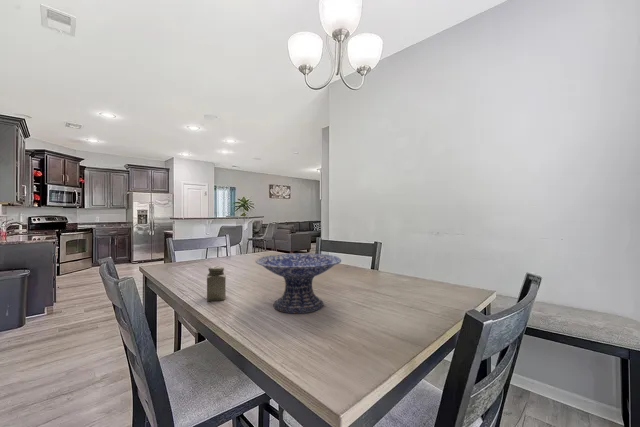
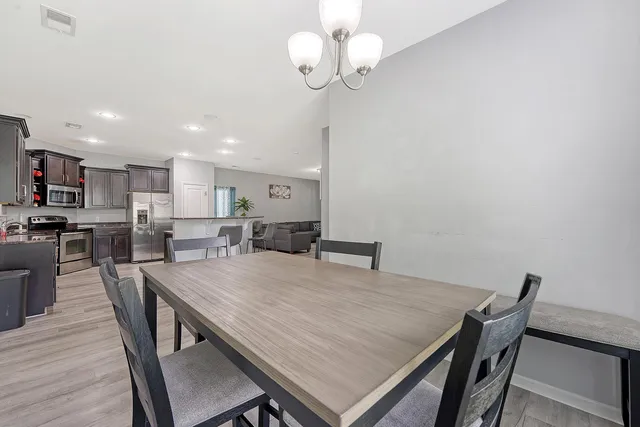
- decorative bowl [255,252,342,314]
- salt shaker [206,265,227,303]
